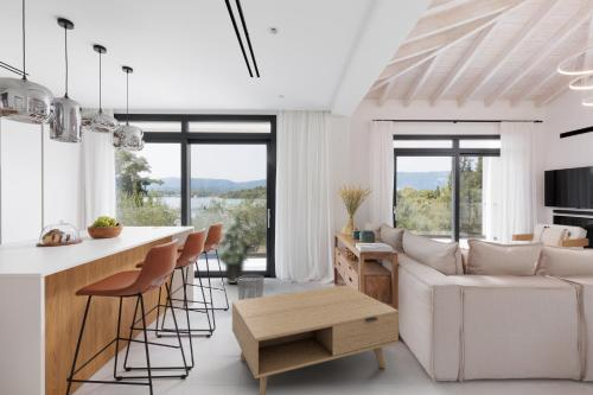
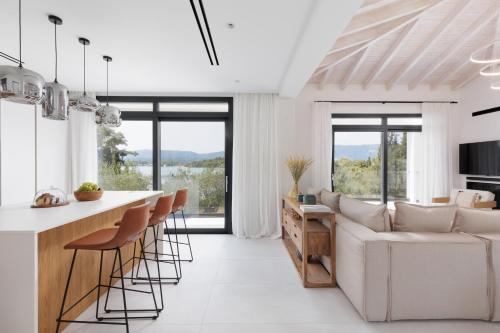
- indoor plant [217,202,256,285]
- coffee table [231,285,400,395]
- waste bin [237,273,264,300]
